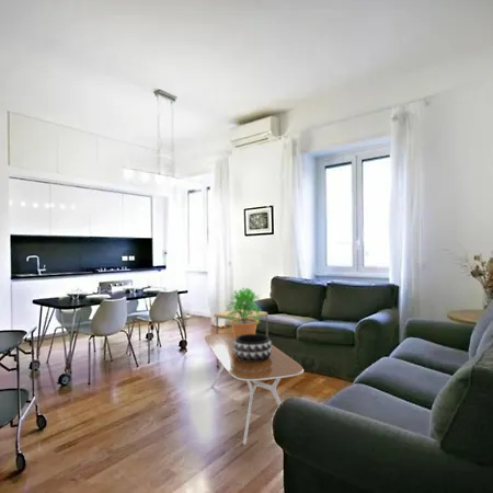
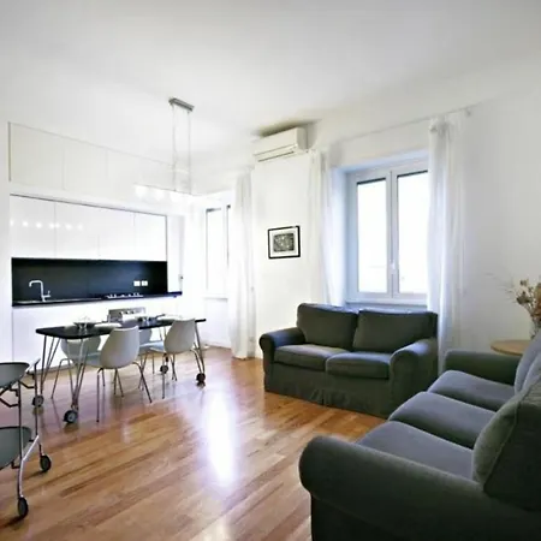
- decorative bowl [233,333,273,362]
- potted plant [225,286,262,337]
- side table [213,309,268,368]
- coffee table [204,332,305,446]
